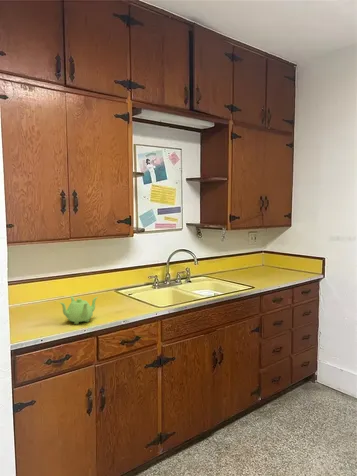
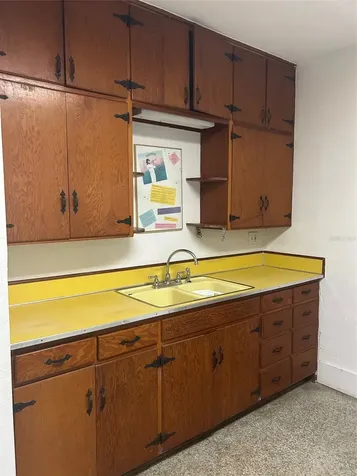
- teapot [59,295,99,325]
